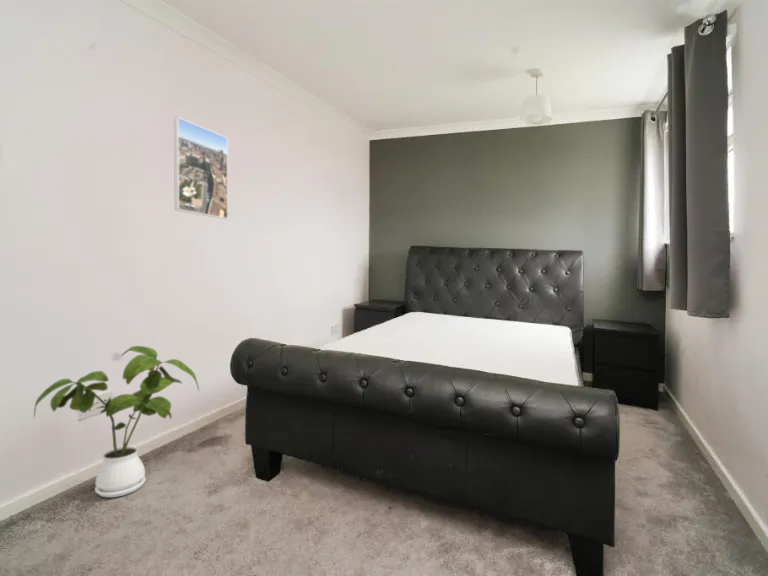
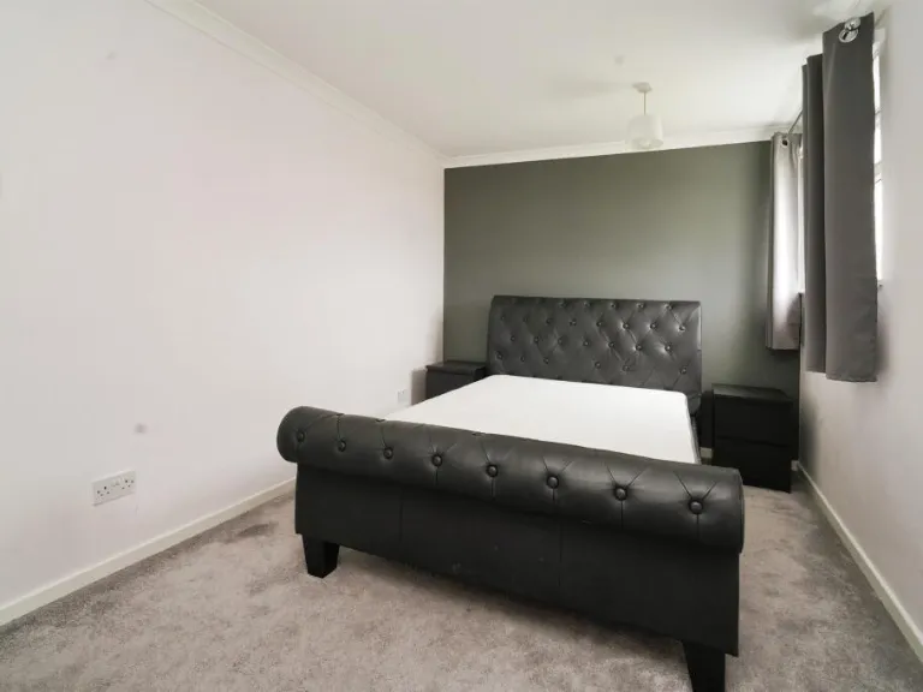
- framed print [173,116,229,220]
- house plant [33,345,200,498]
